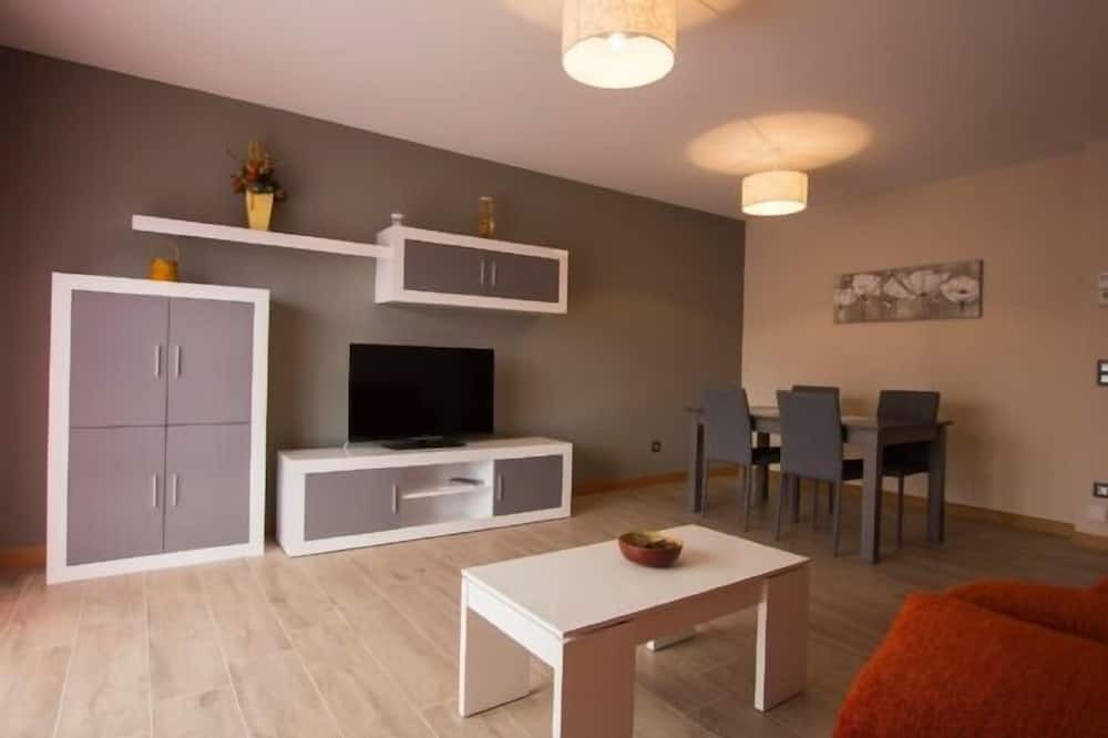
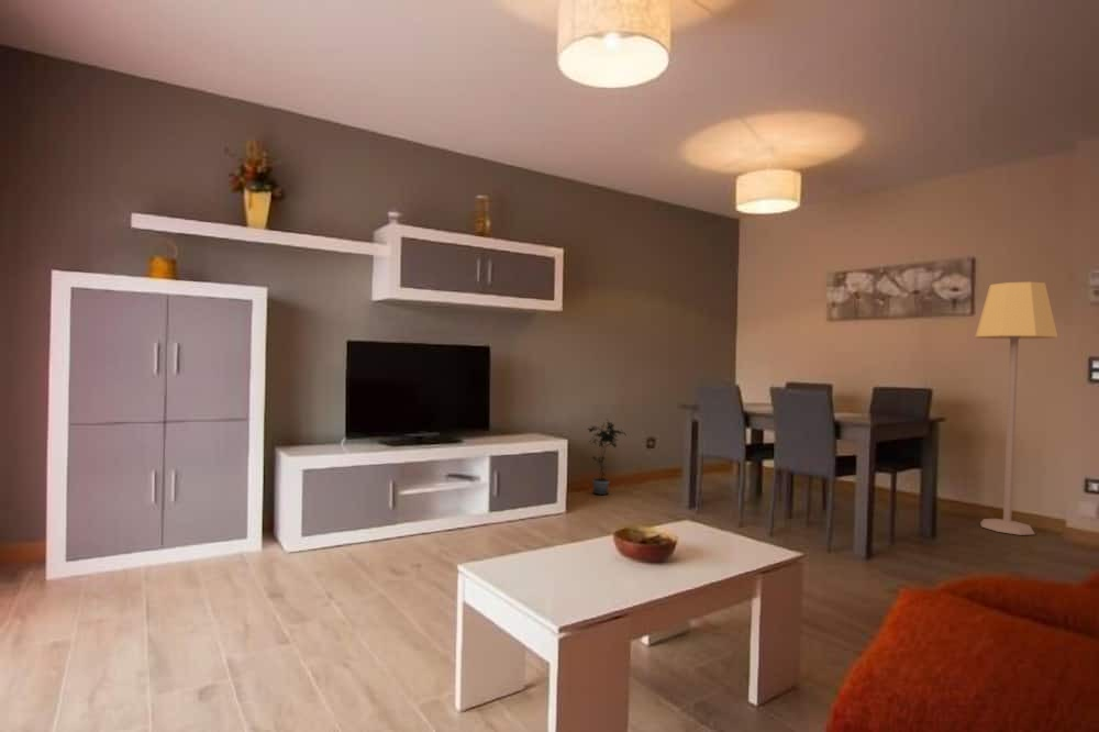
+ lamp [974,280,1058,536]
+ potted plant [586,418,625,496]
